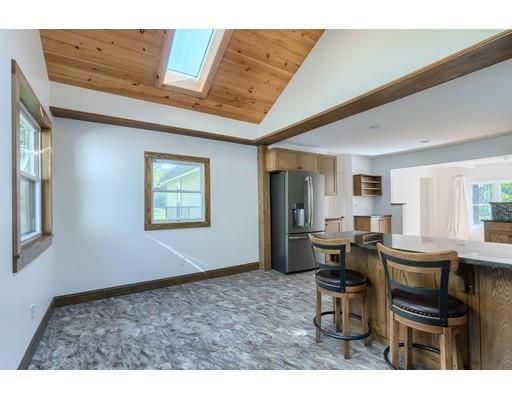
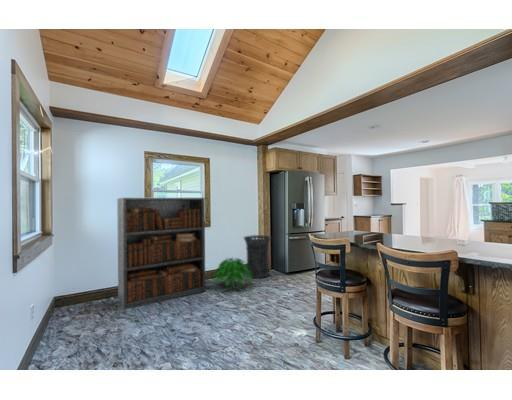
+ bookcase [116,197,206,310]
+ trash can [243,234,272,279]
+ indoor plant [210,257,254,288]
